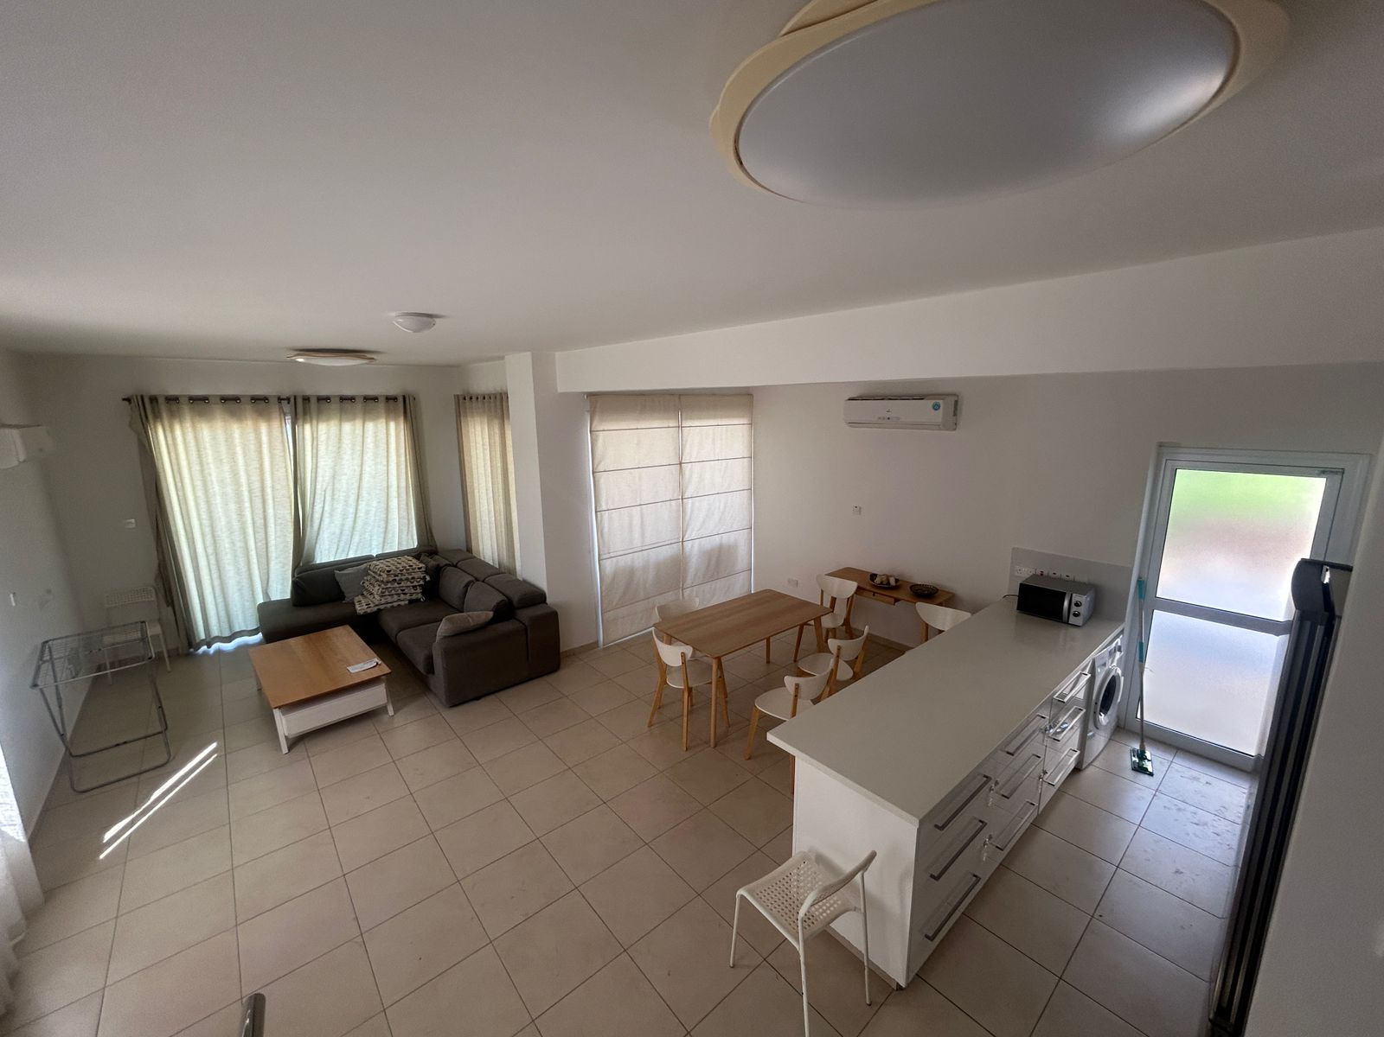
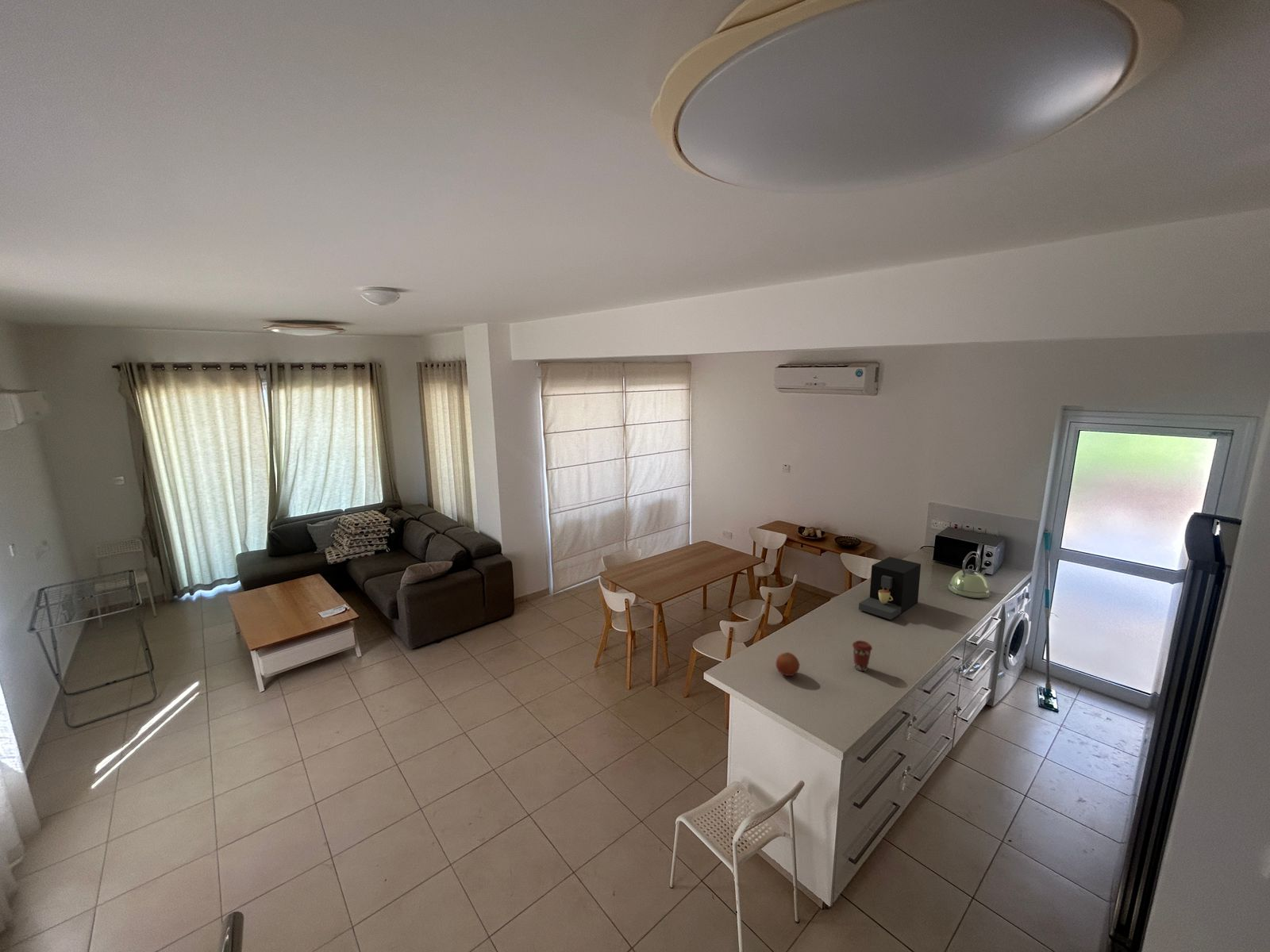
+ kettle [947,551,991,599]
+ fruit [775,651,800,677]
+ coffee maker [858,556,922,620]
+ coffee cup [852,639,873,672]
